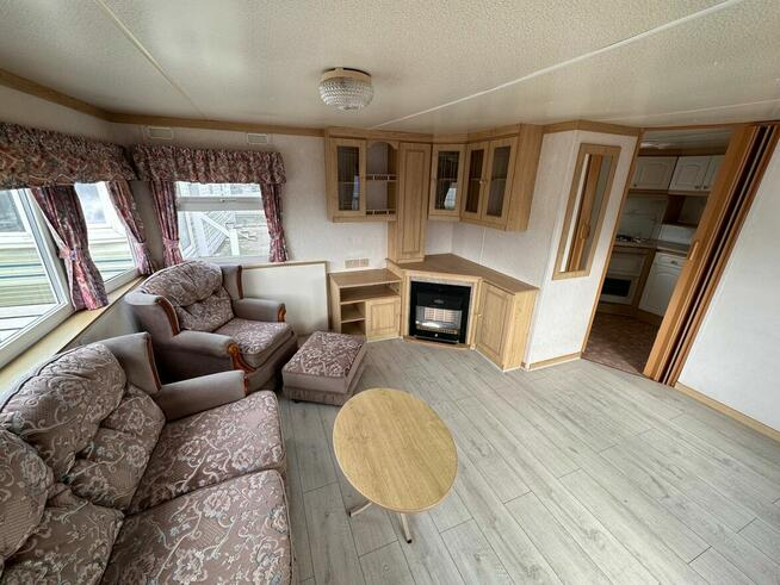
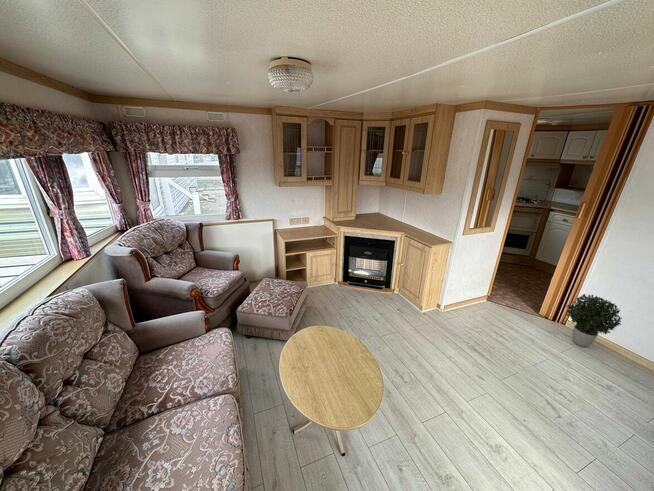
+ potted plant [566,293,623,348]
